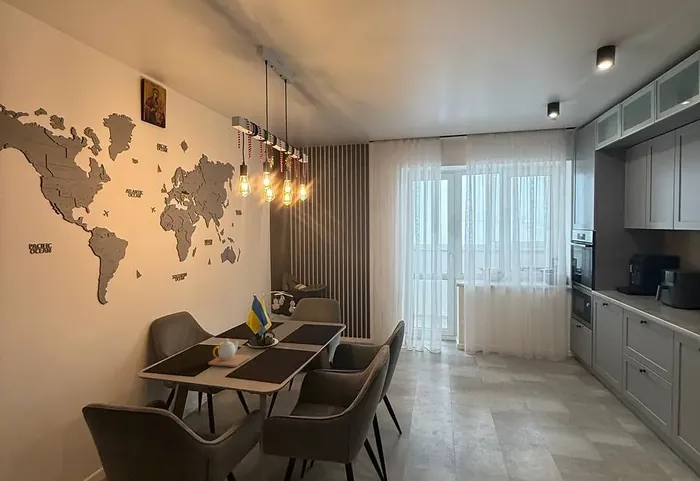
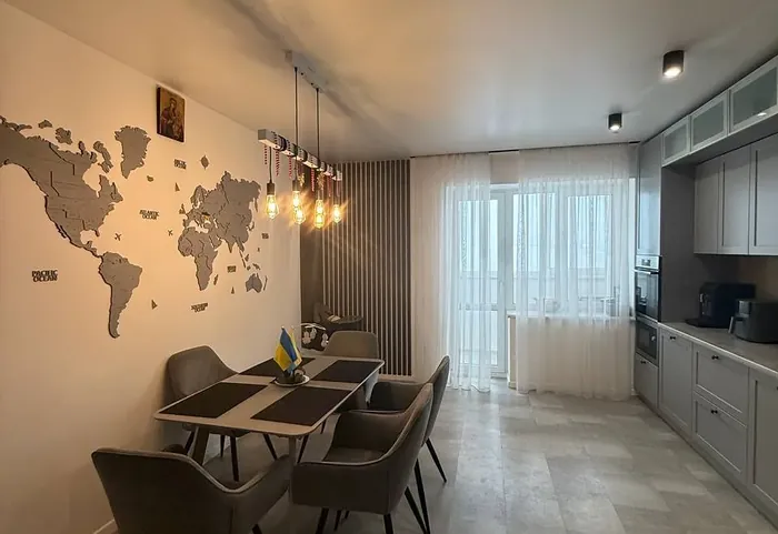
- teapot [207,338,251,368]
